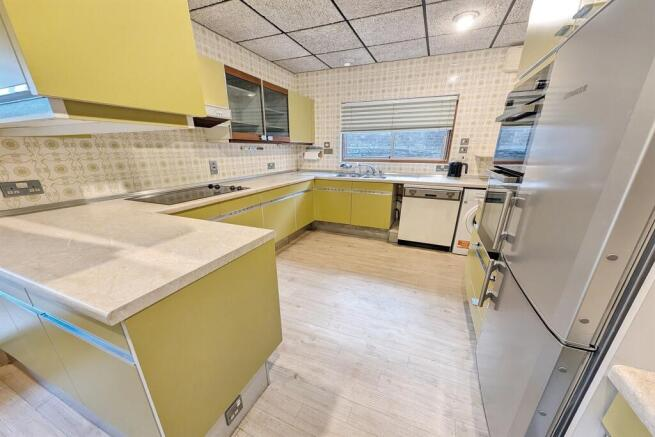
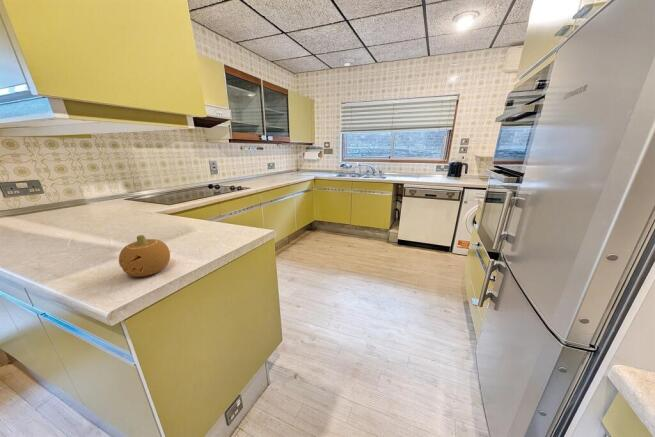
+ fruit [118,234,171,278]
